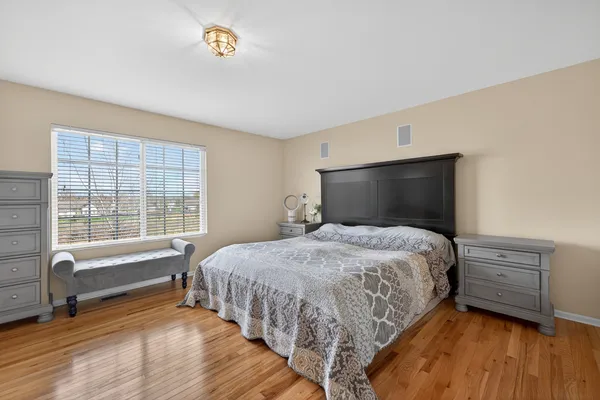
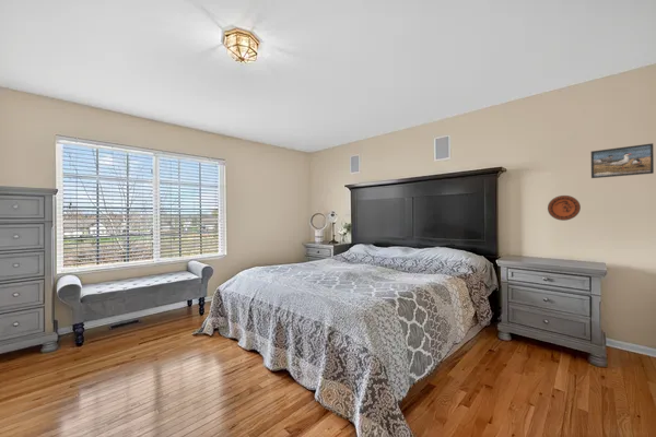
+ decorative plate [547,194,582,222]
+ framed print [590,142,655,179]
